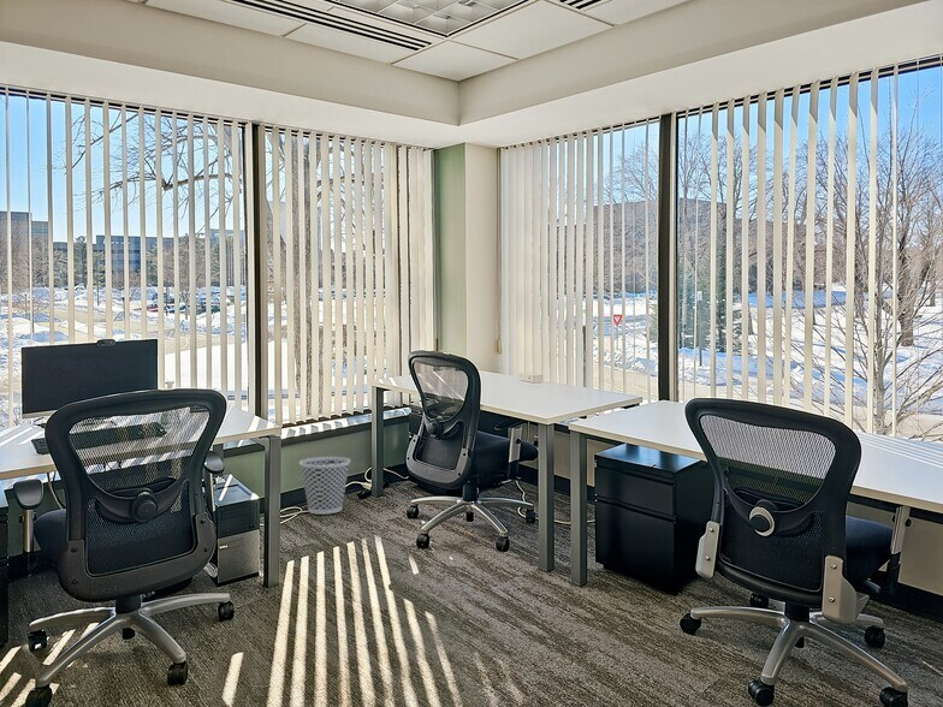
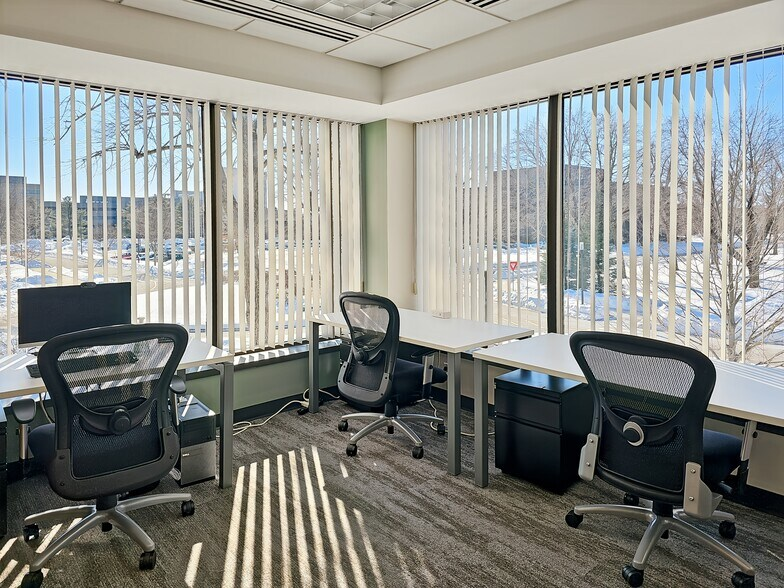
- wastebasket [298,456,351,516]
